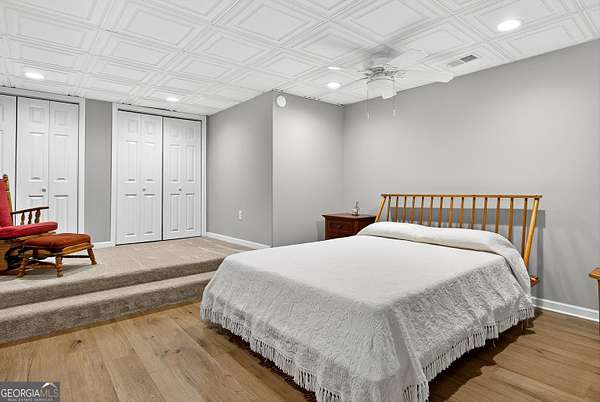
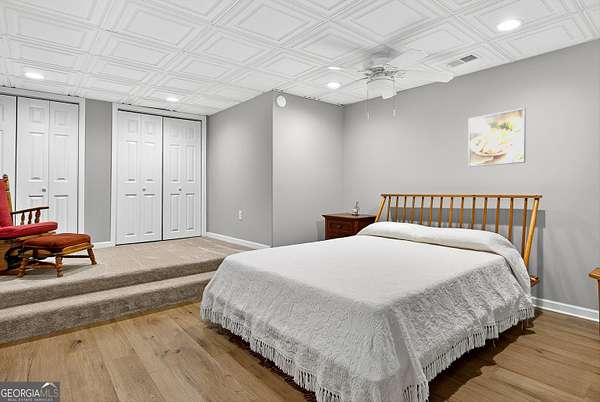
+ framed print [468,107,526,168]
